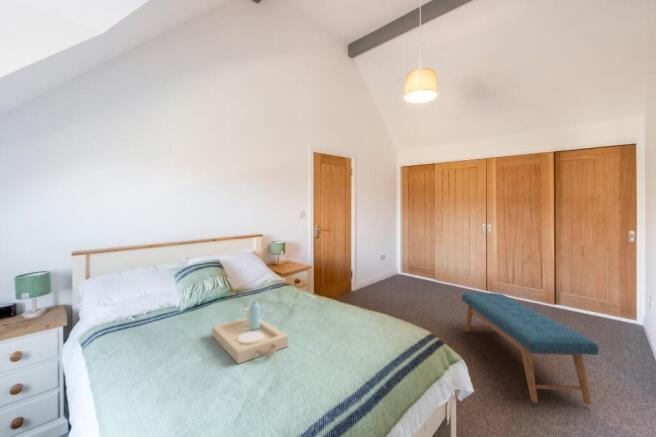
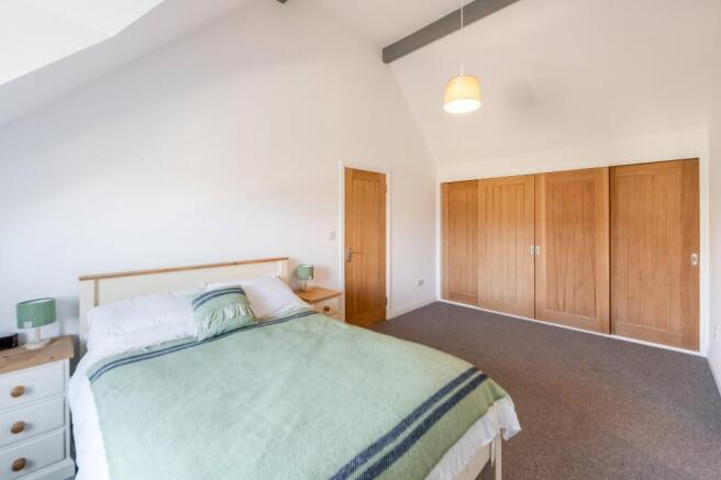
- bench [461,292,599,406]
- serving tray [211,299,289,365]
